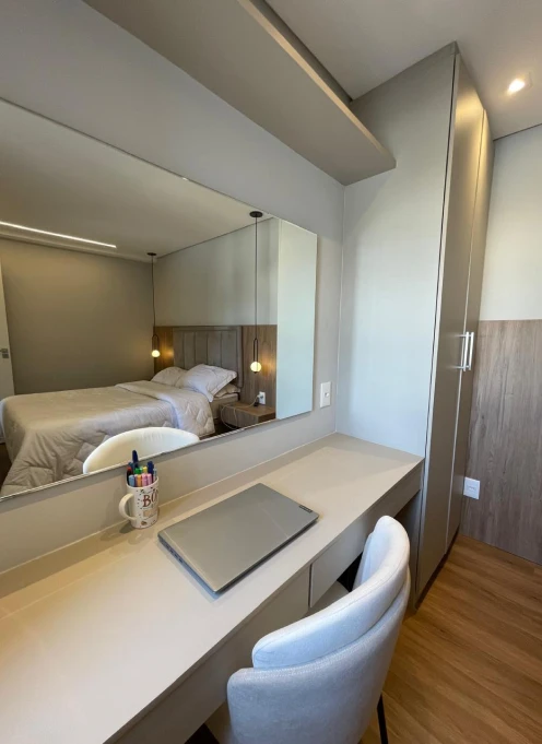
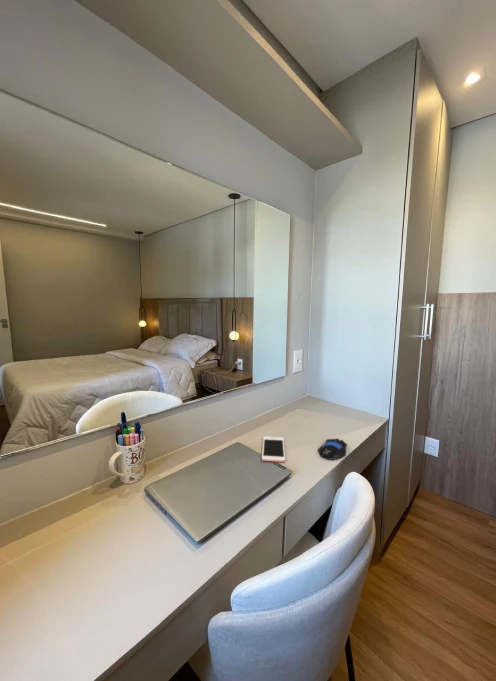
+ cell phone [261,436,286,463]
+ computer mouse [317,438,348,460]
